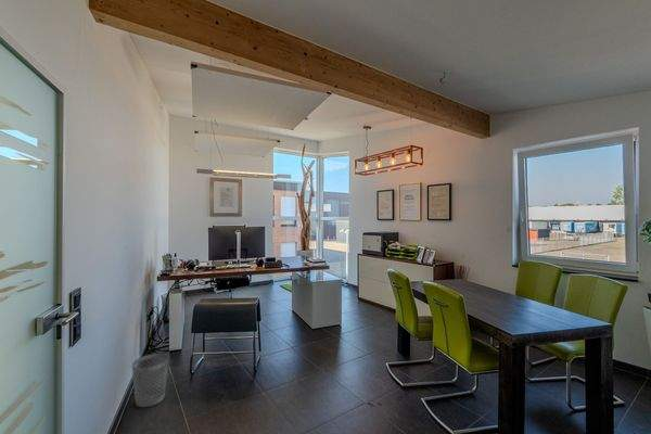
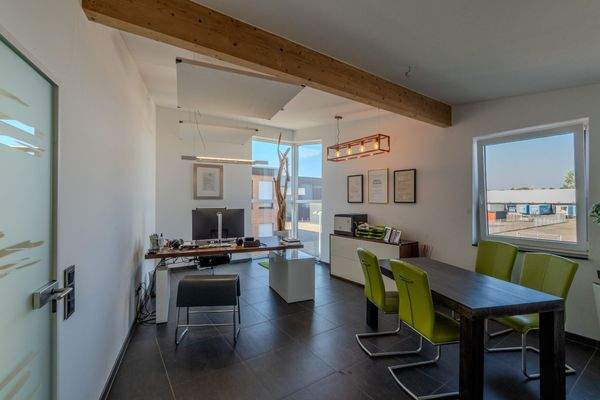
- wastebasket [131,353,169,408]
